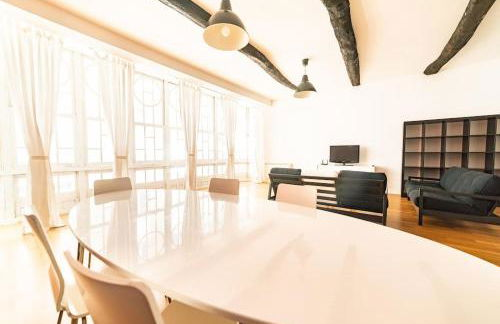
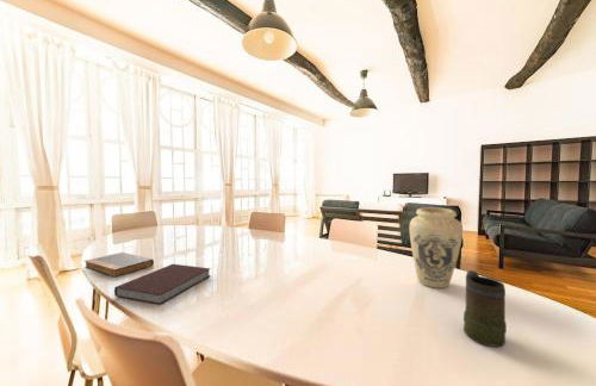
+ notebook [113,263,212,306]
+ mug [462,269,508,348]
+ vase [408,206,464,290]
+ book [83,251,155,279]
